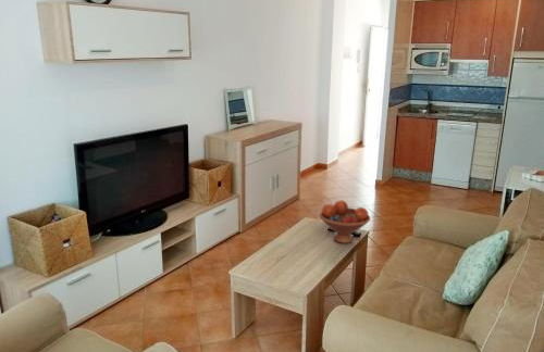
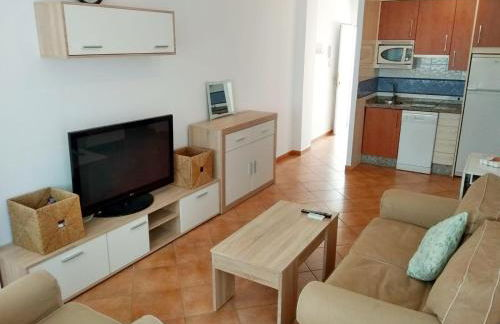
- fruit bowl [319,200,371,244]
